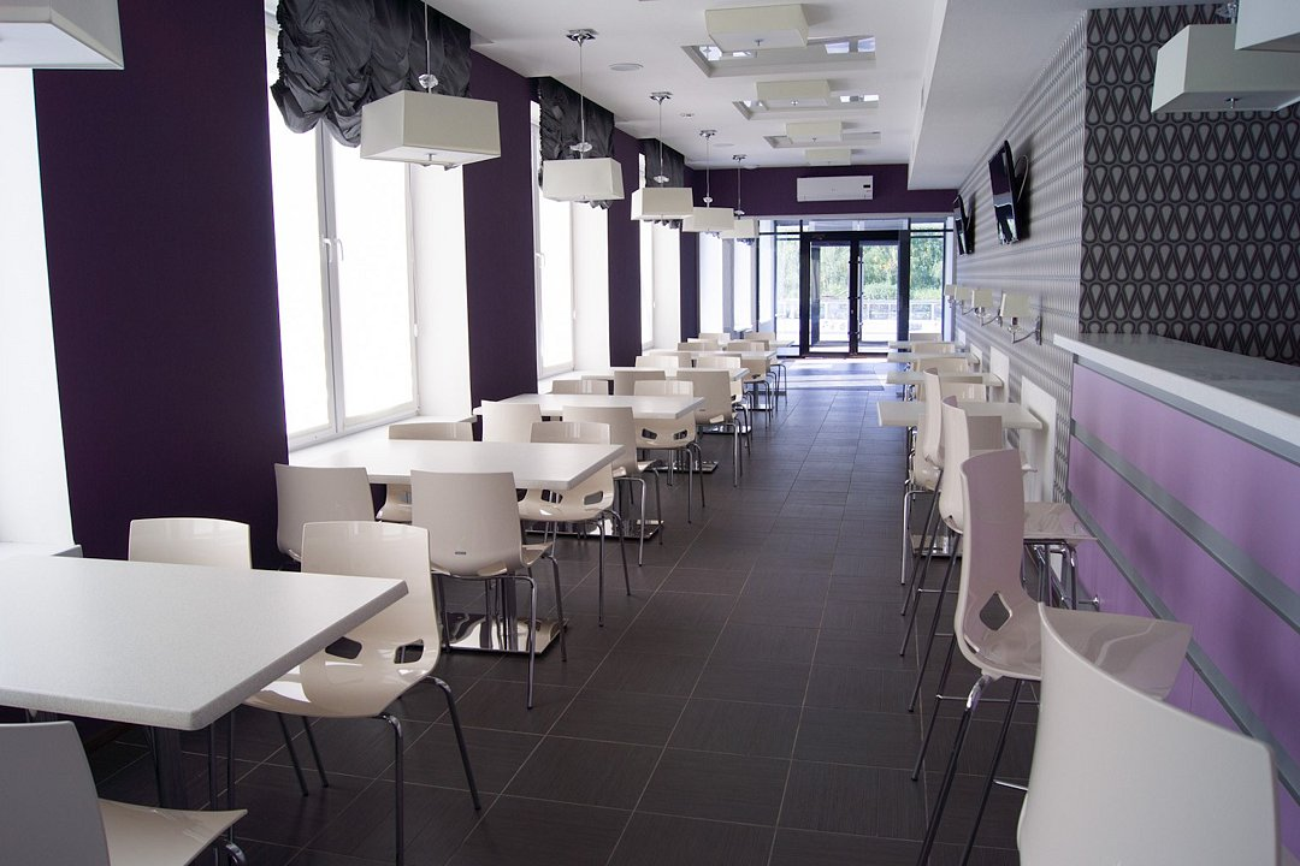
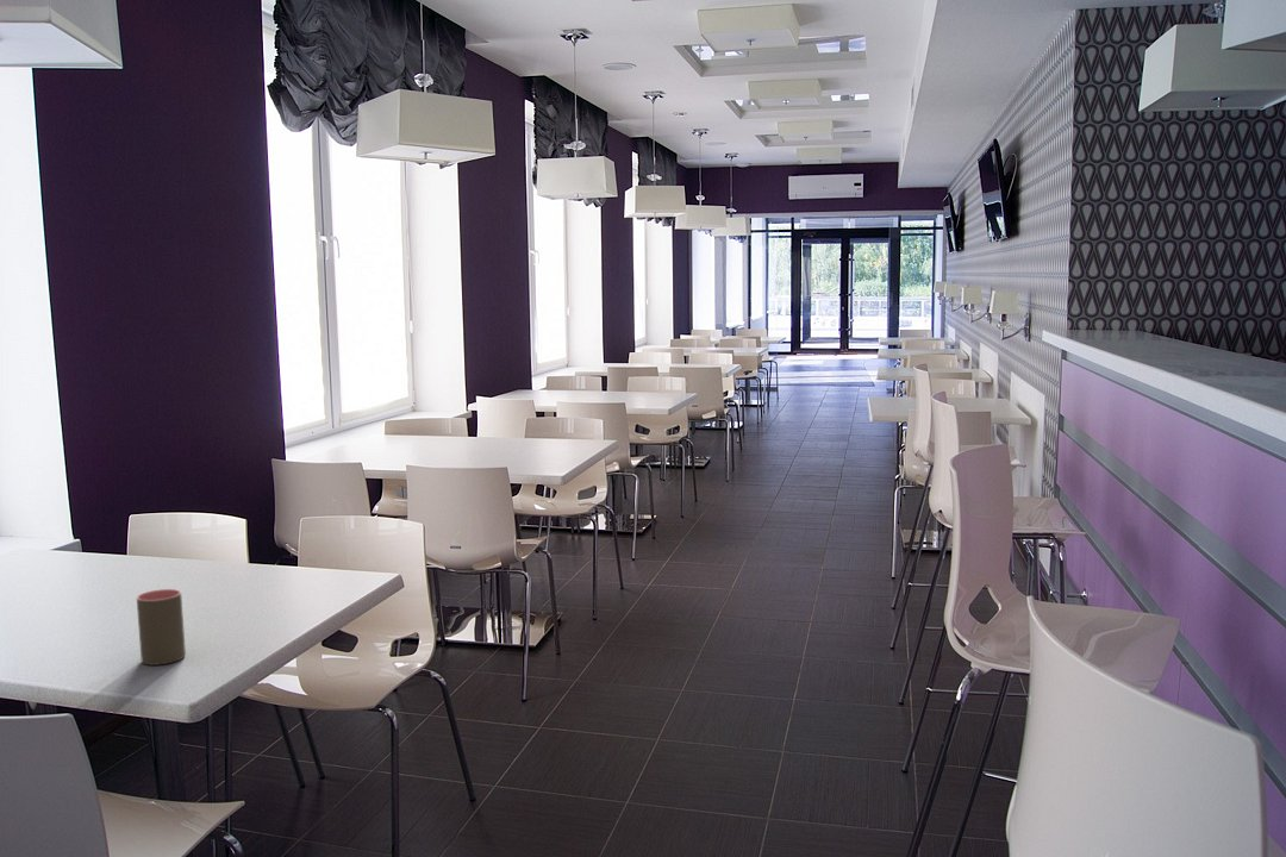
+ cup [136,588,187,667]
